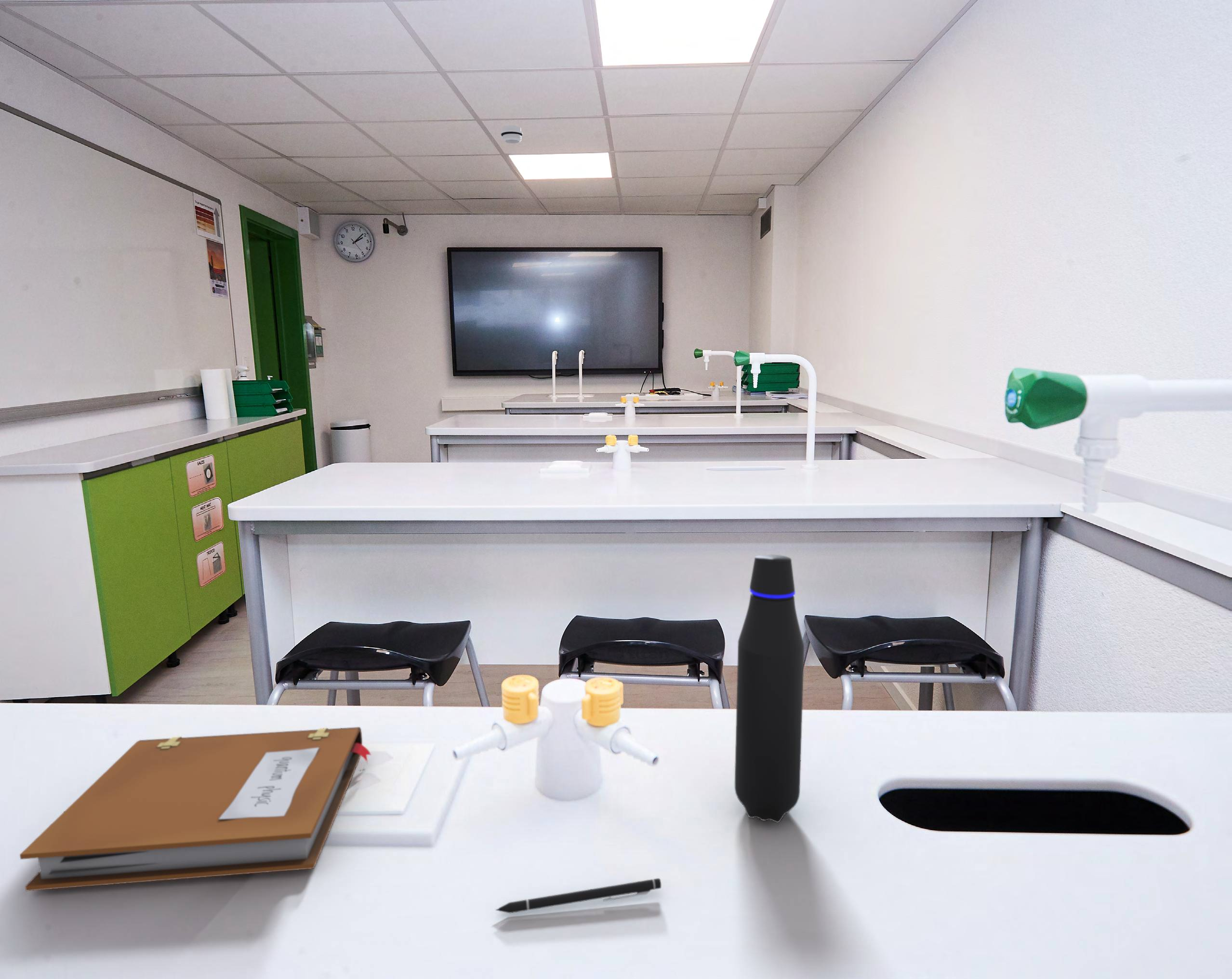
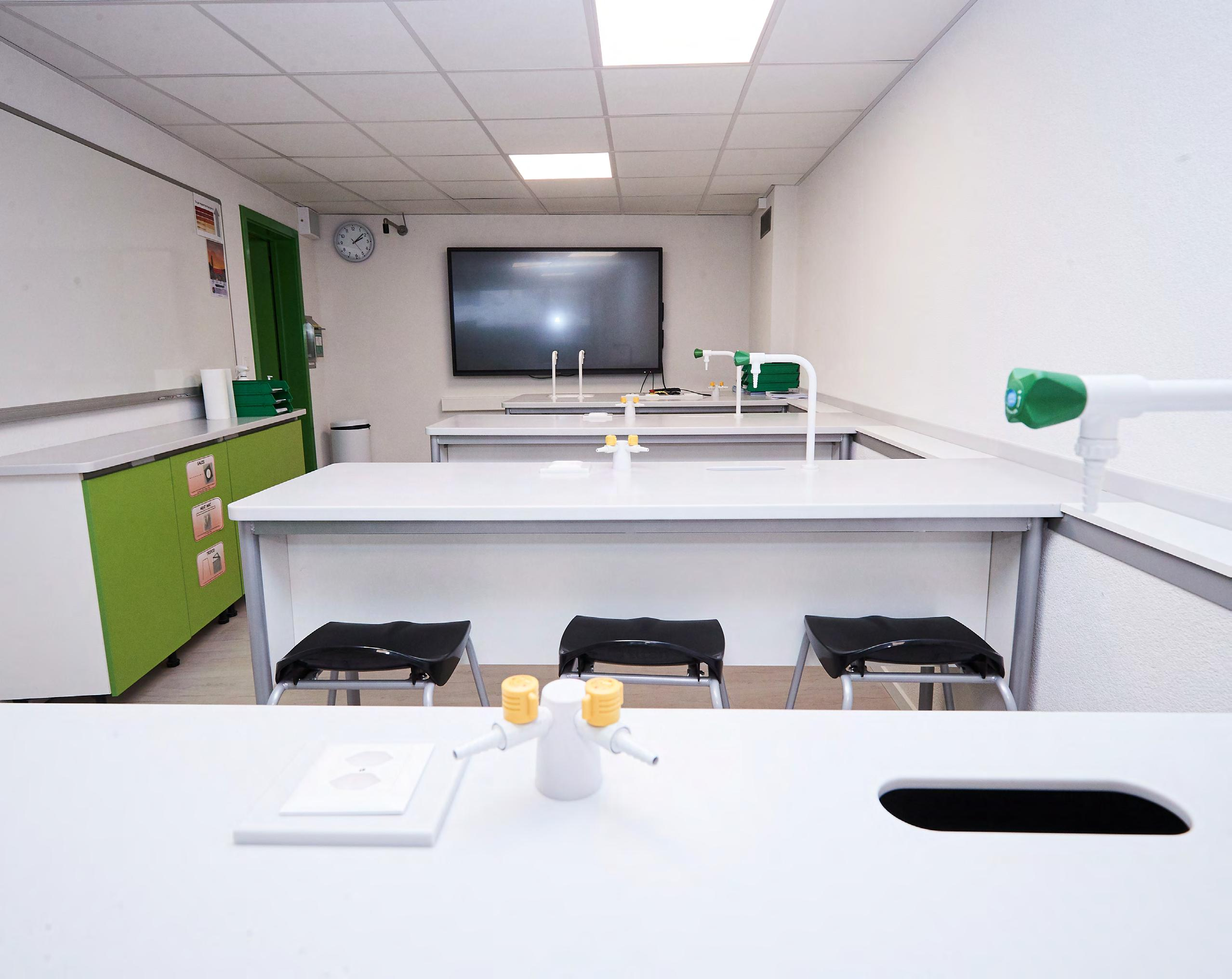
- notebook [19,726,371,891]
- smoke detector [500,125,523,144]
- pen [495,878,662,913]
- water bottle [734,554,805,823]
